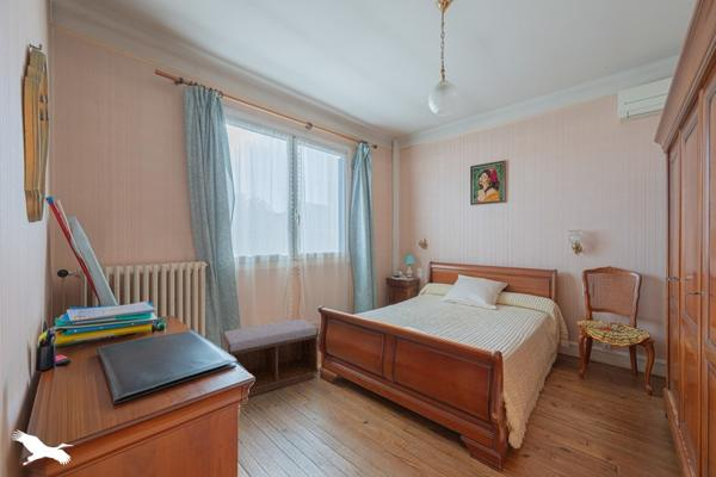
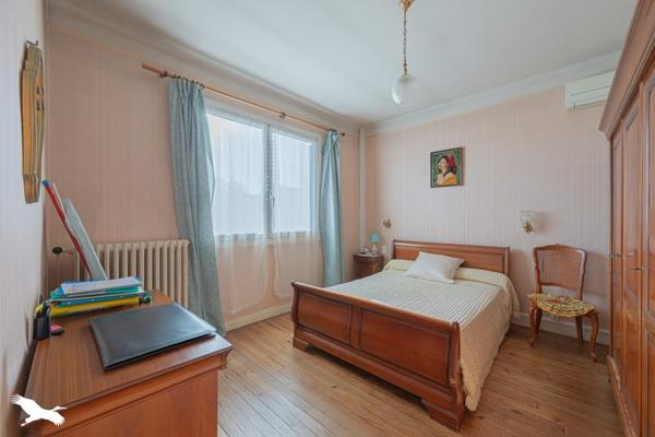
- bench [220,317,320,397]
